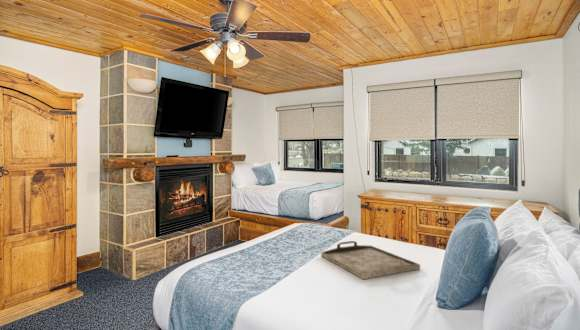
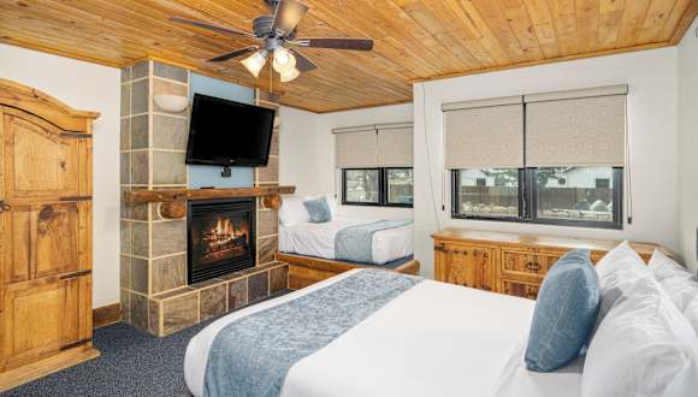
- serving tray [320,240,421,280]
